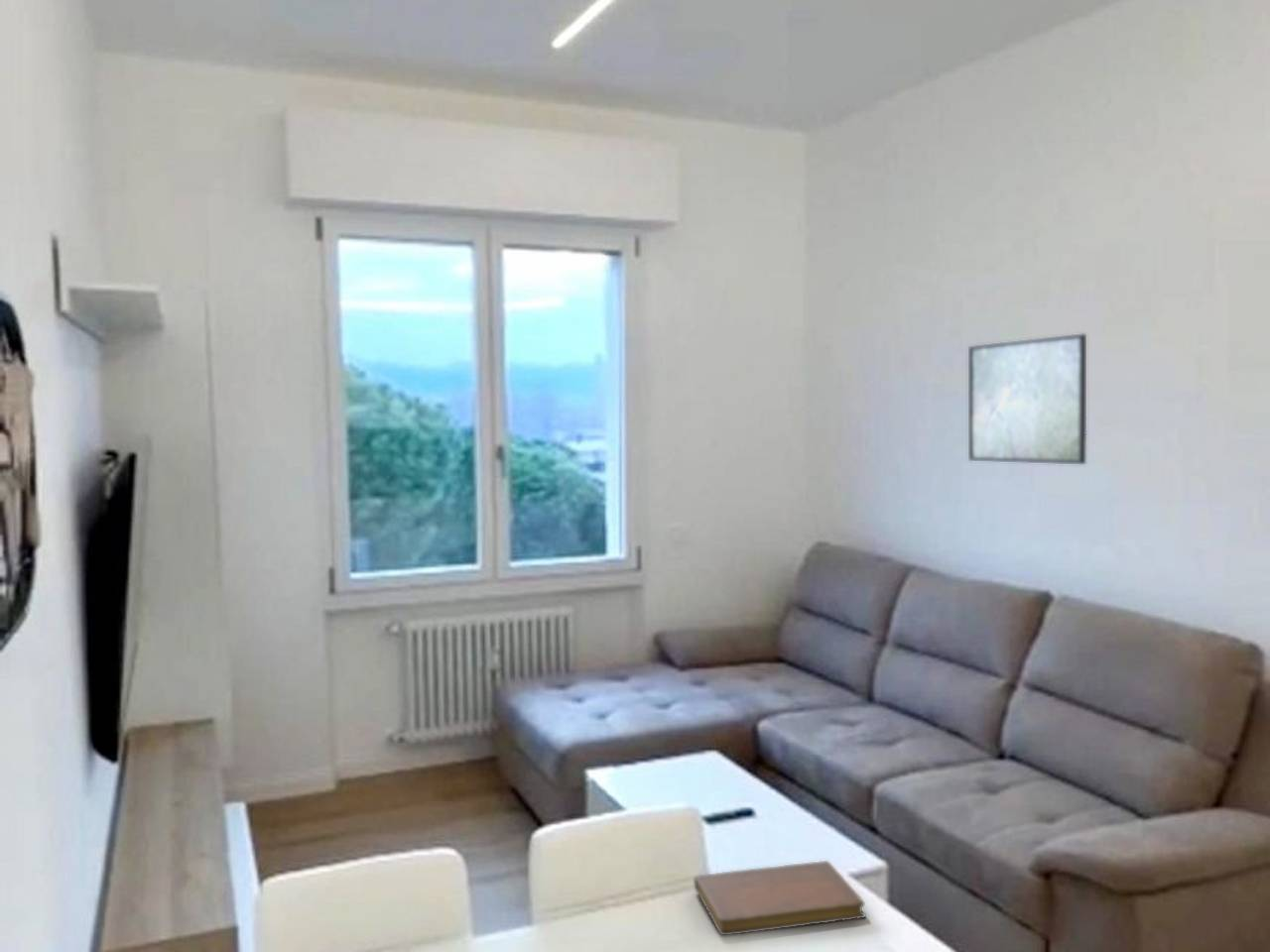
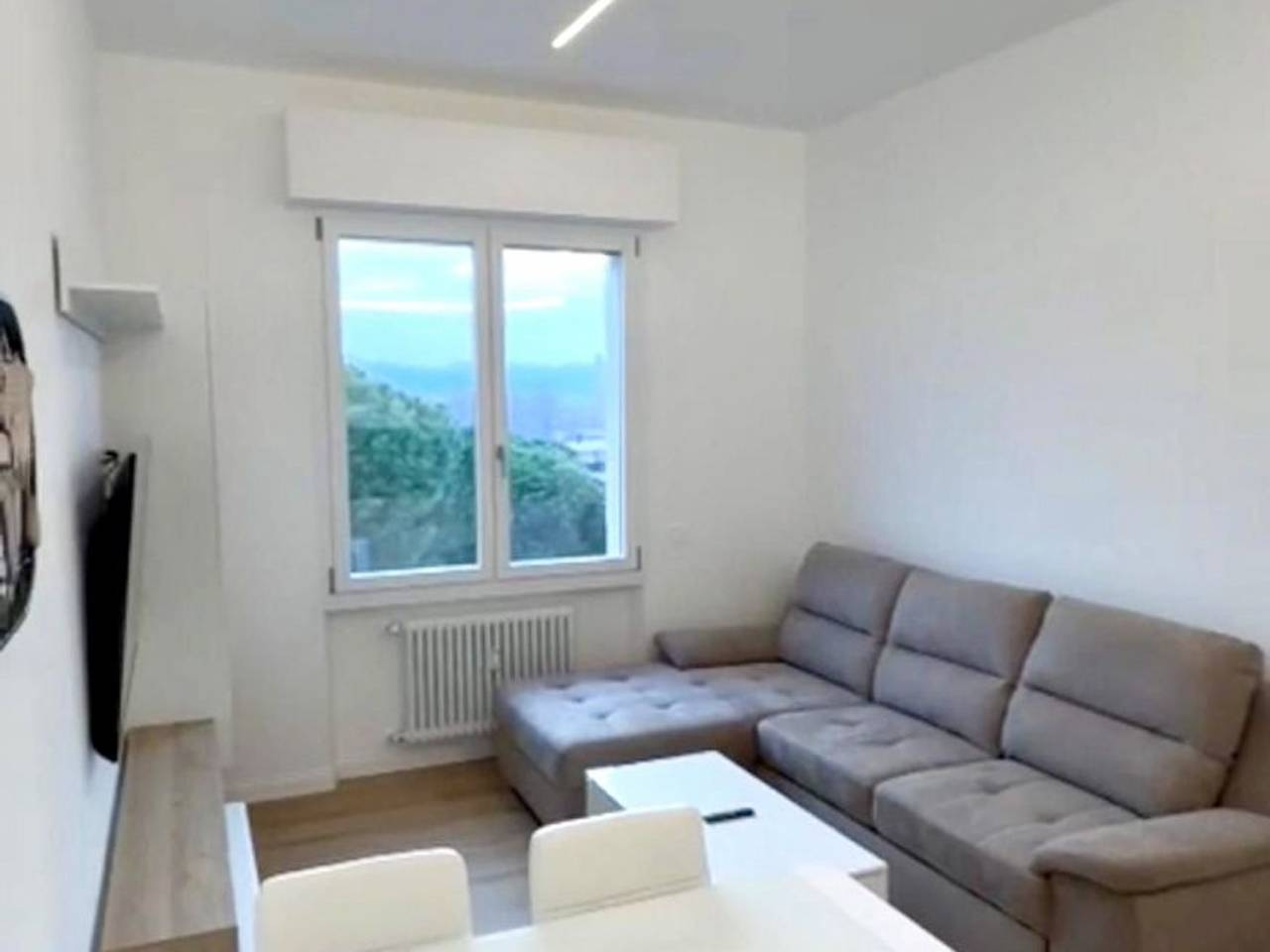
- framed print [967,333,1087,465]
- notebook [694,860,867,936]
